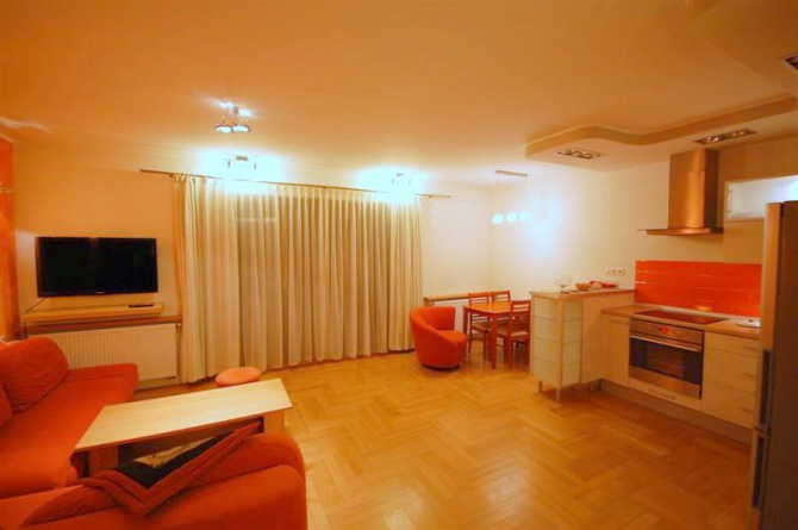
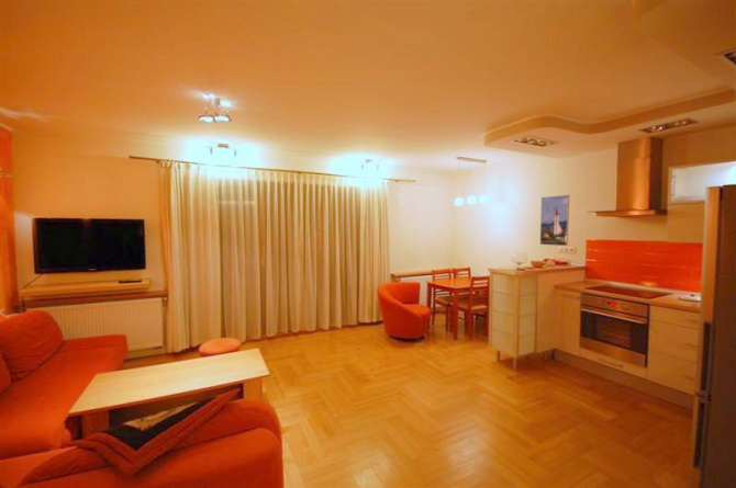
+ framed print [539,194,570,247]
